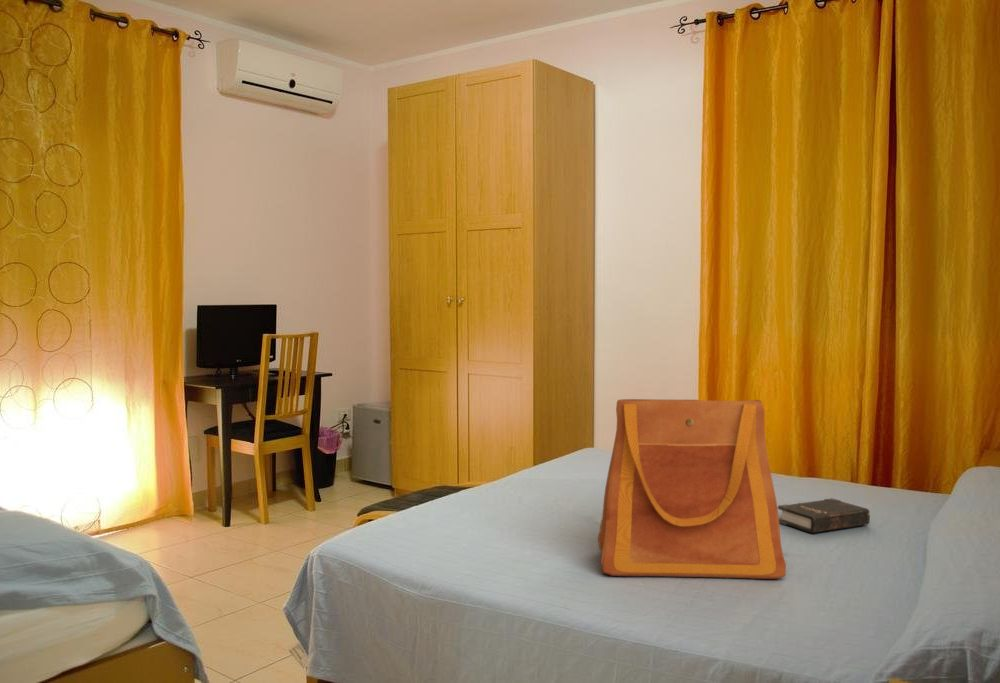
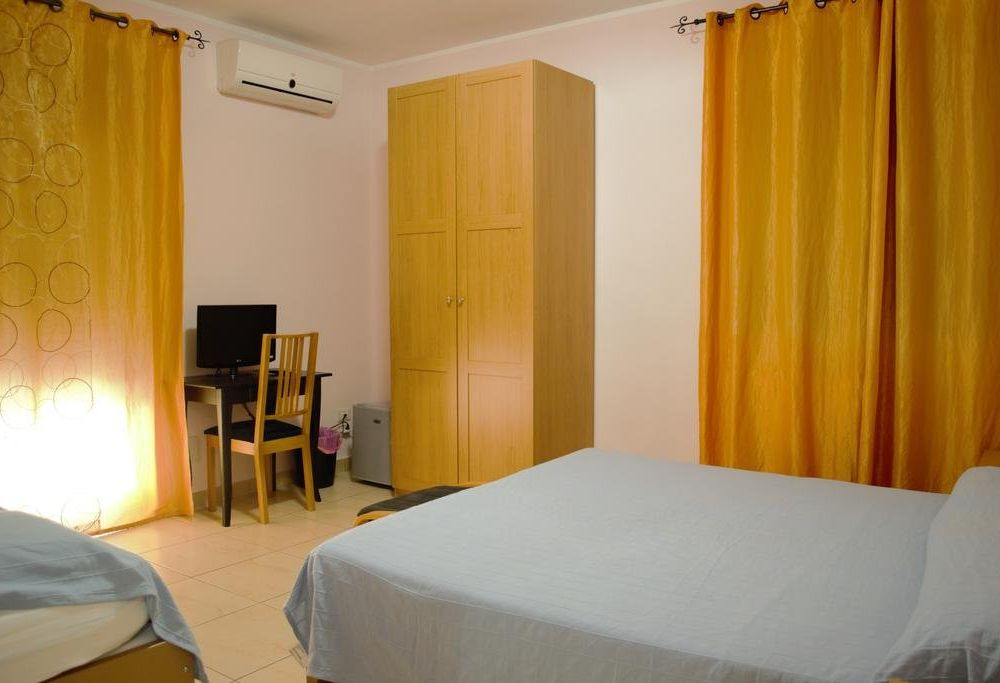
- tote bag [597,398,787,580]
- hardback book [777,497,871,534]
